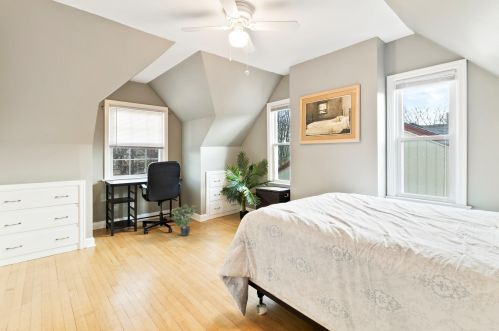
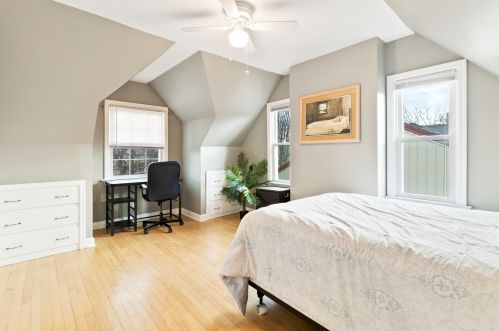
- potted plant [170,204,199,237]
